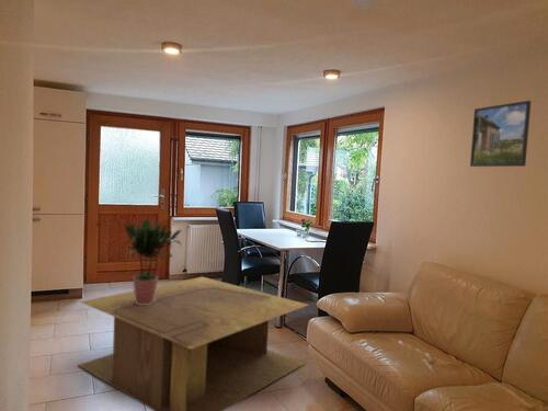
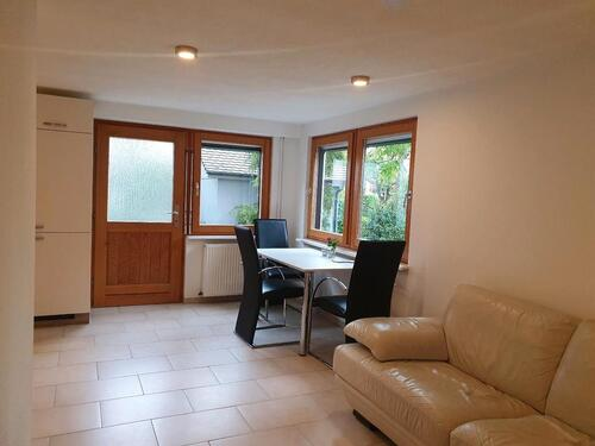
- coffee table [78,276,309,411]
- potted plant [123,216,182,305]
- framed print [469,100,532,168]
